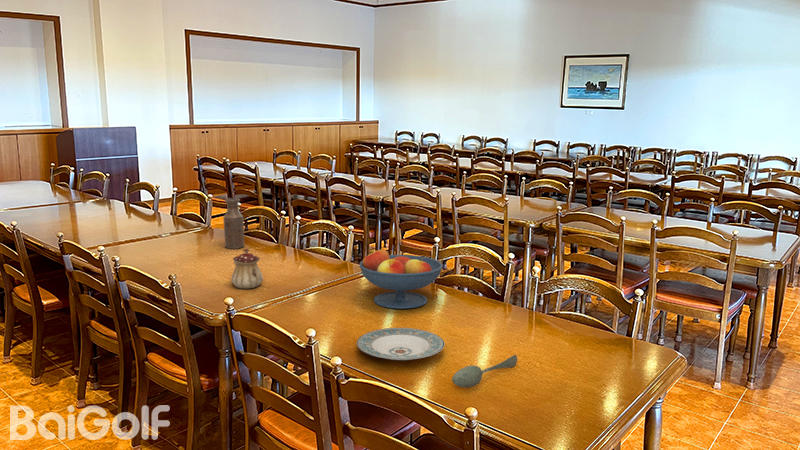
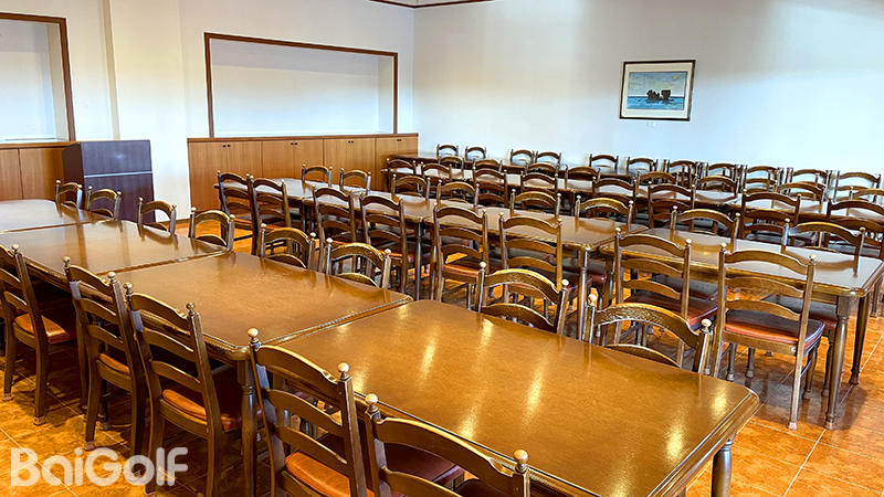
- spoon [451,354,518,389]
- plate [356,327,445,361]
- fruit bowl [358,249,444,310]
- bottle [222,197,245,250]
- teapot [230,248,264,290]
